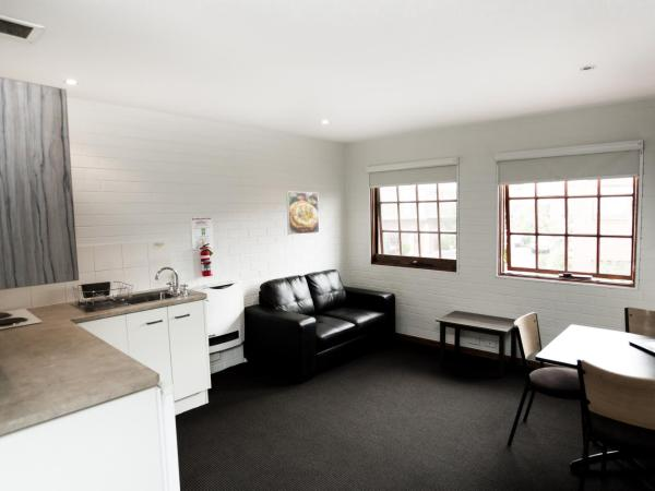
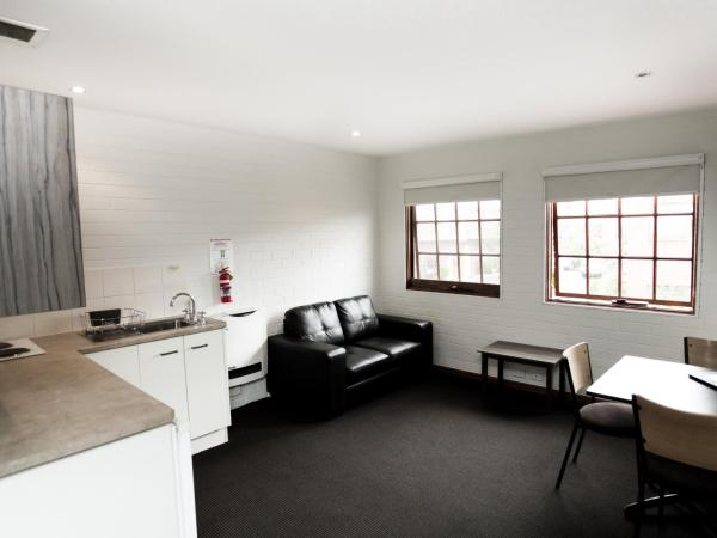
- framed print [285,191,320,236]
